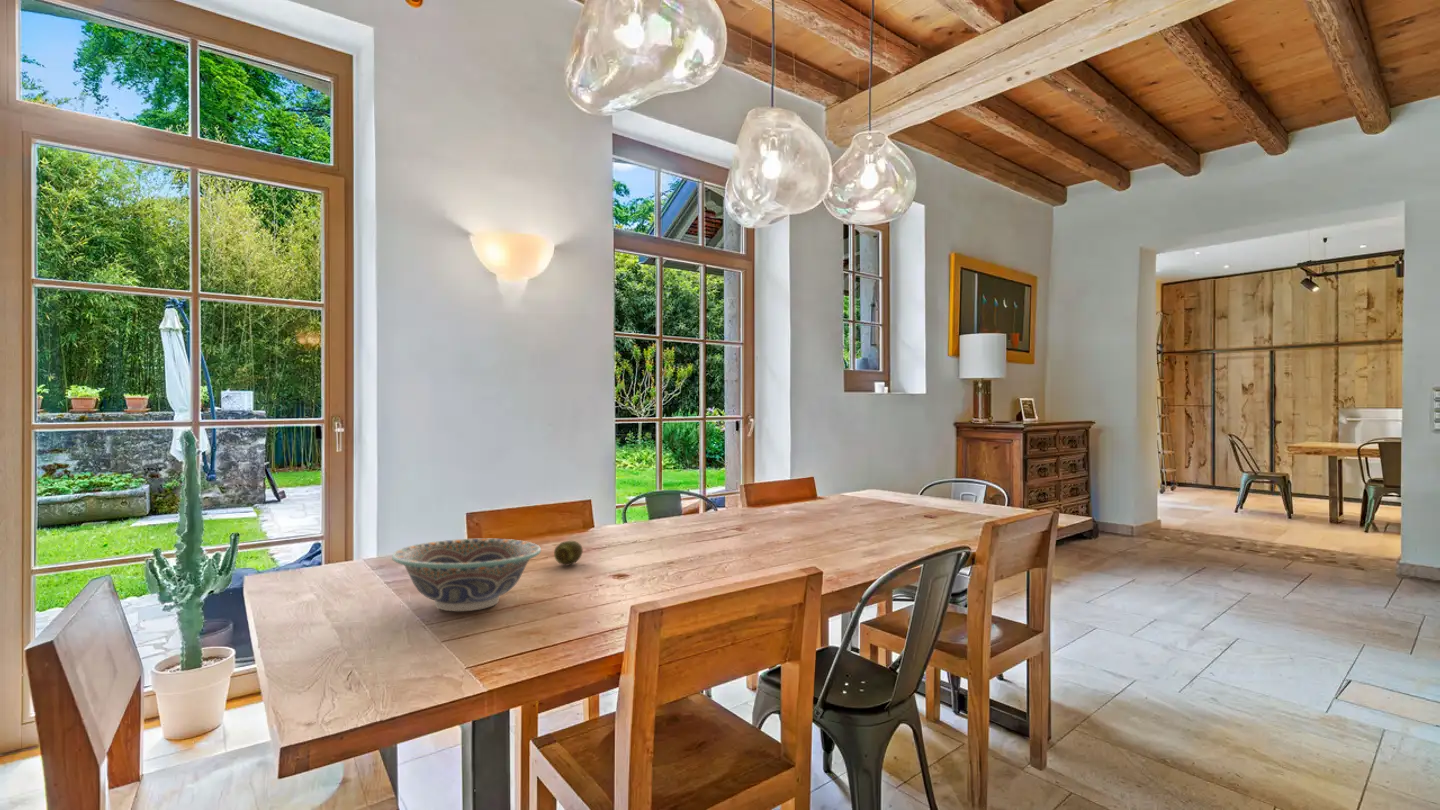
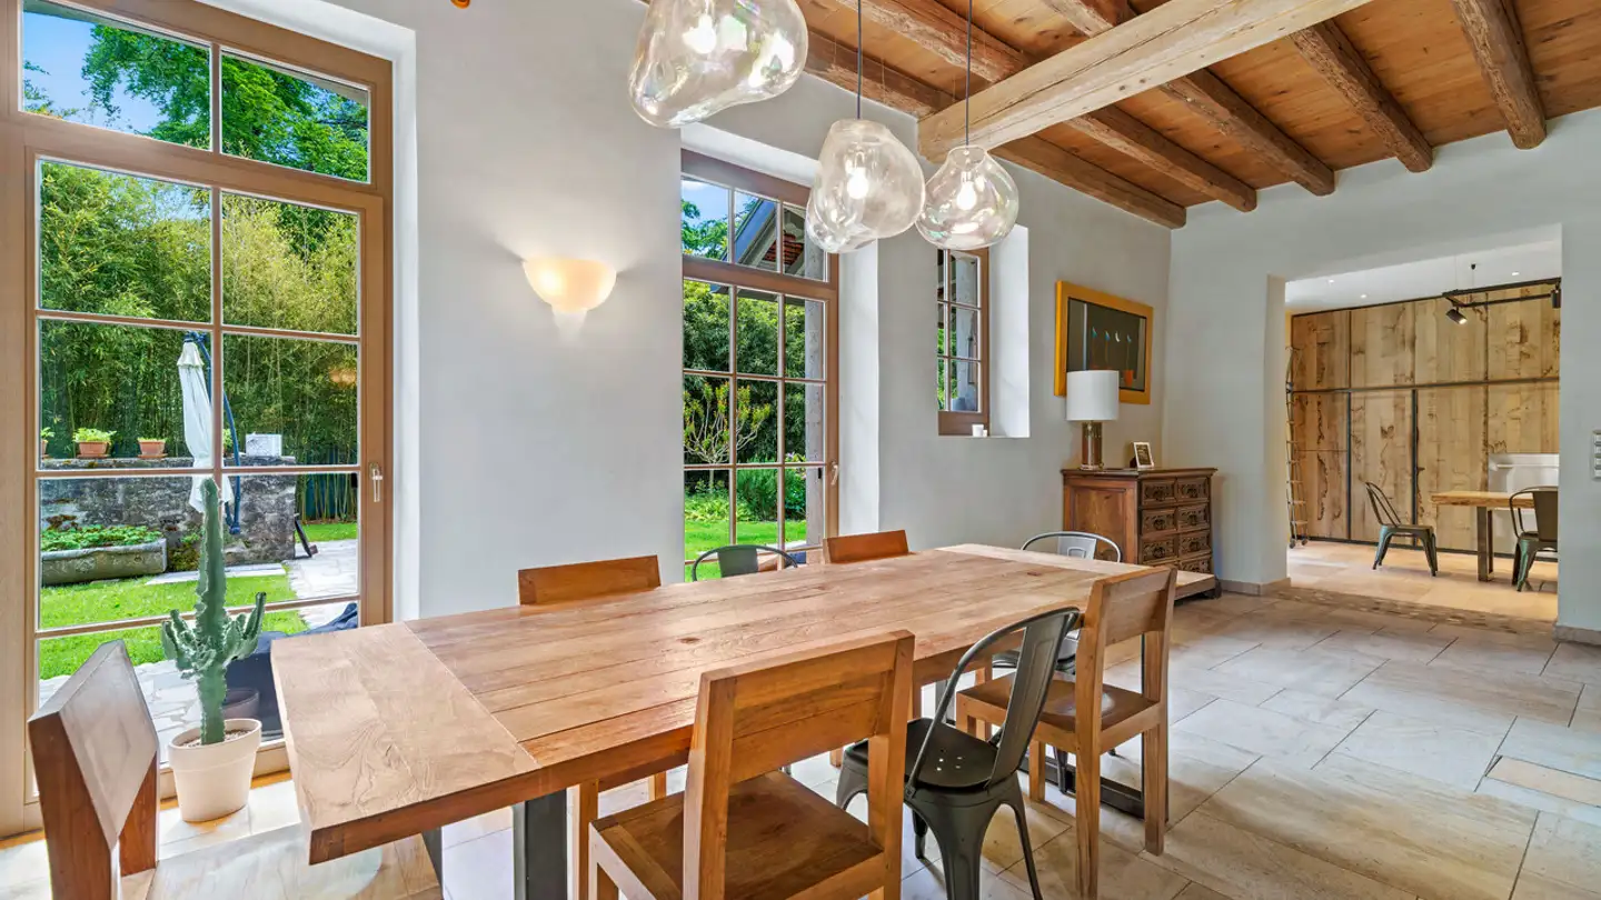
- fruit [553,540,584,566]
- decorative bowl [391,538,542,612]
